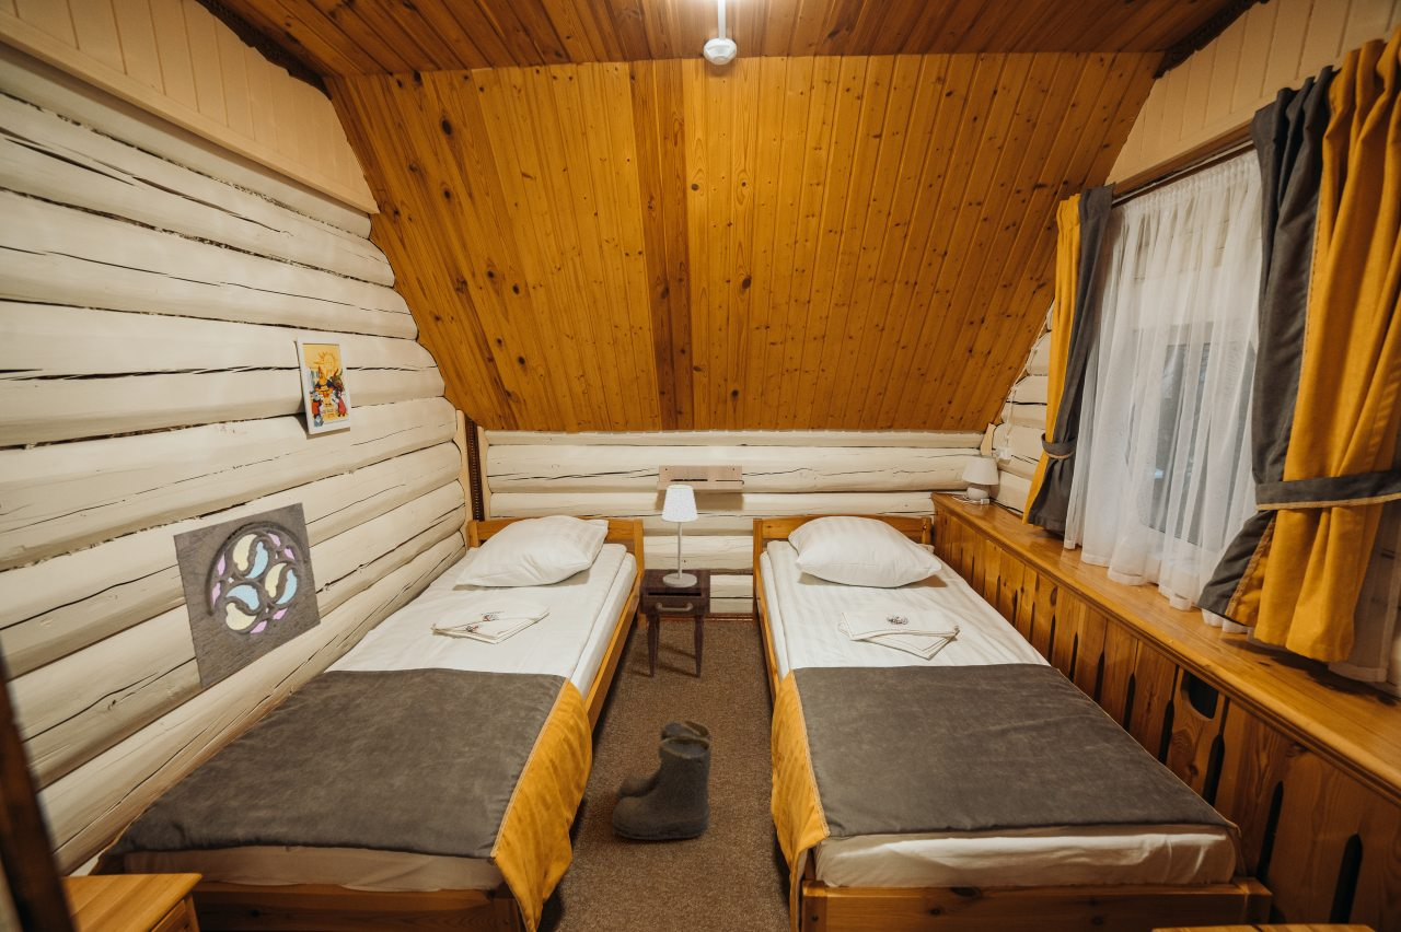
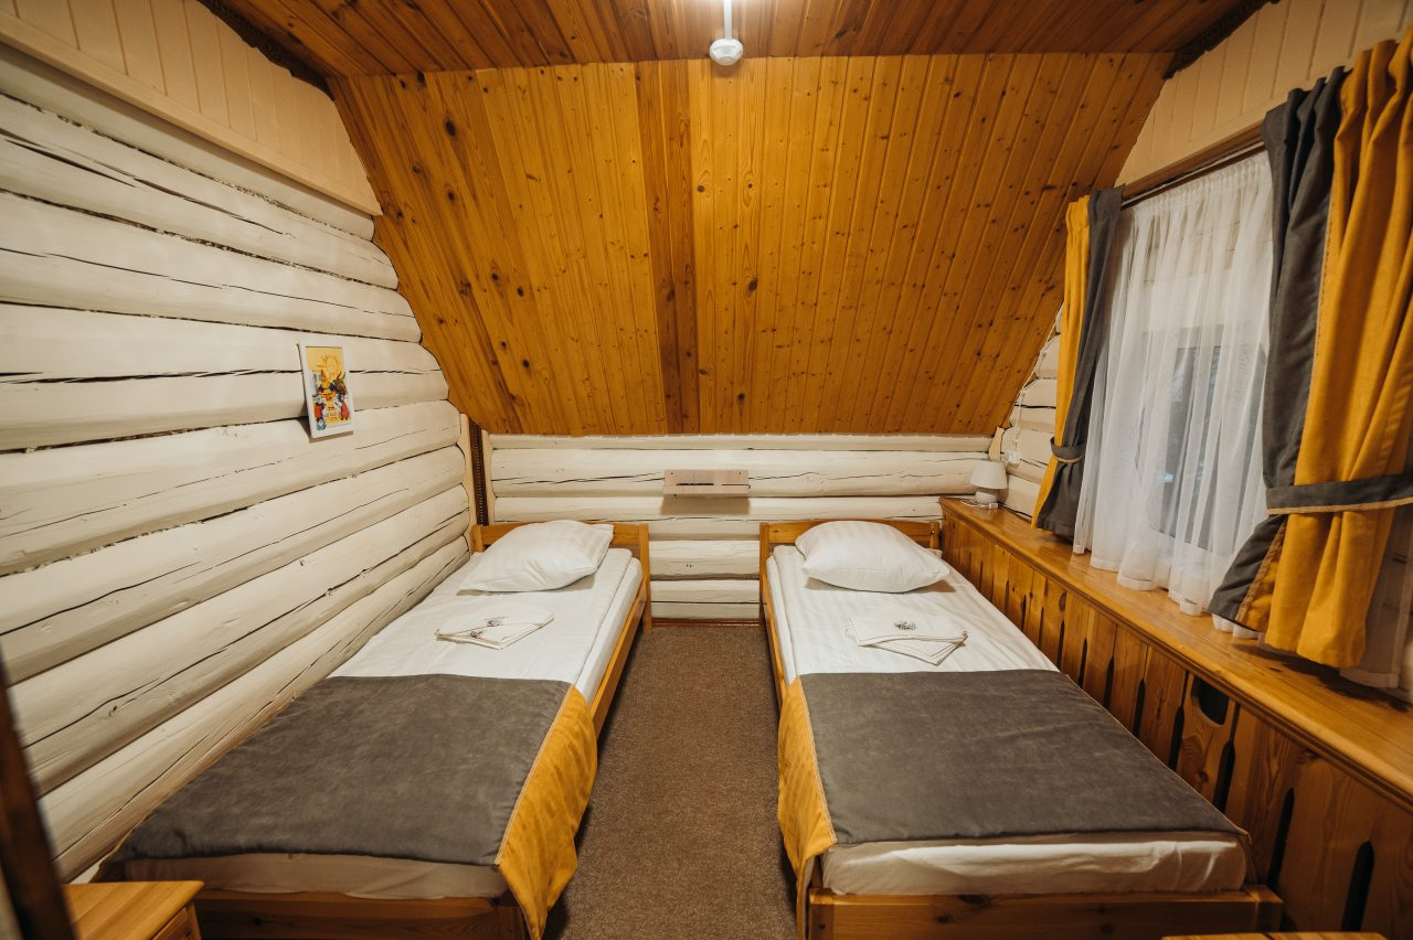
- boots [611,719,713,841]
- table lamp [661,484,699,587]
- wall ornament [172,501,322,690]
- nightstand [638,568,711,678]
